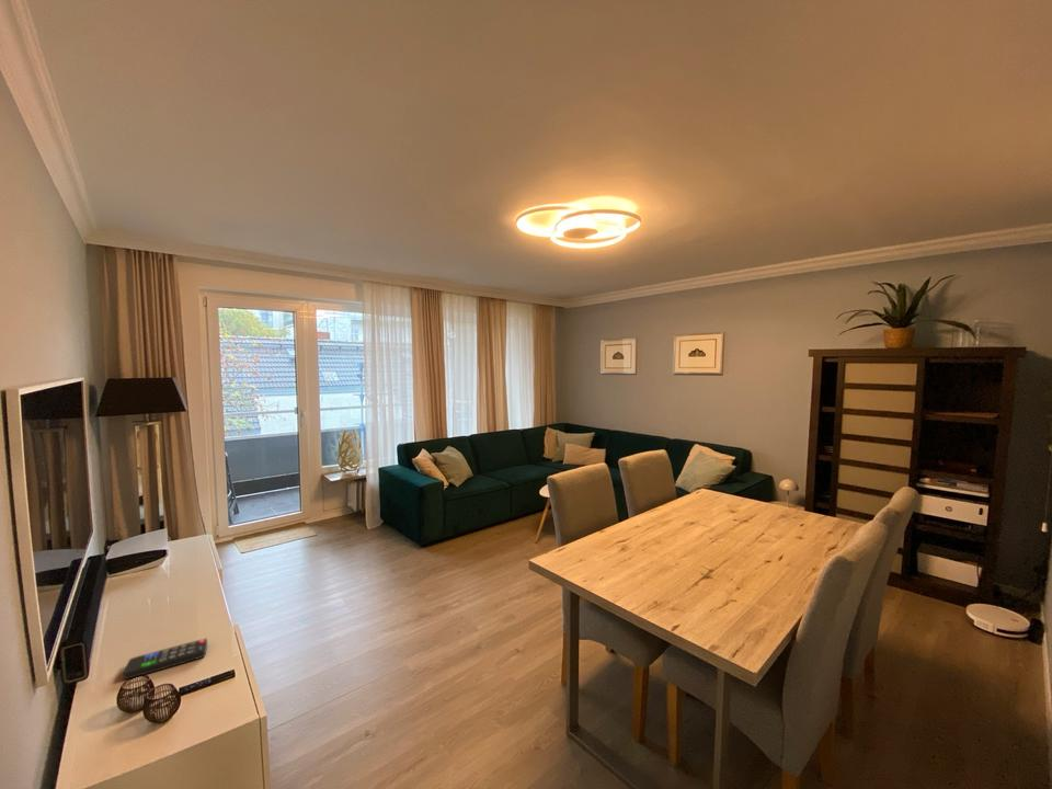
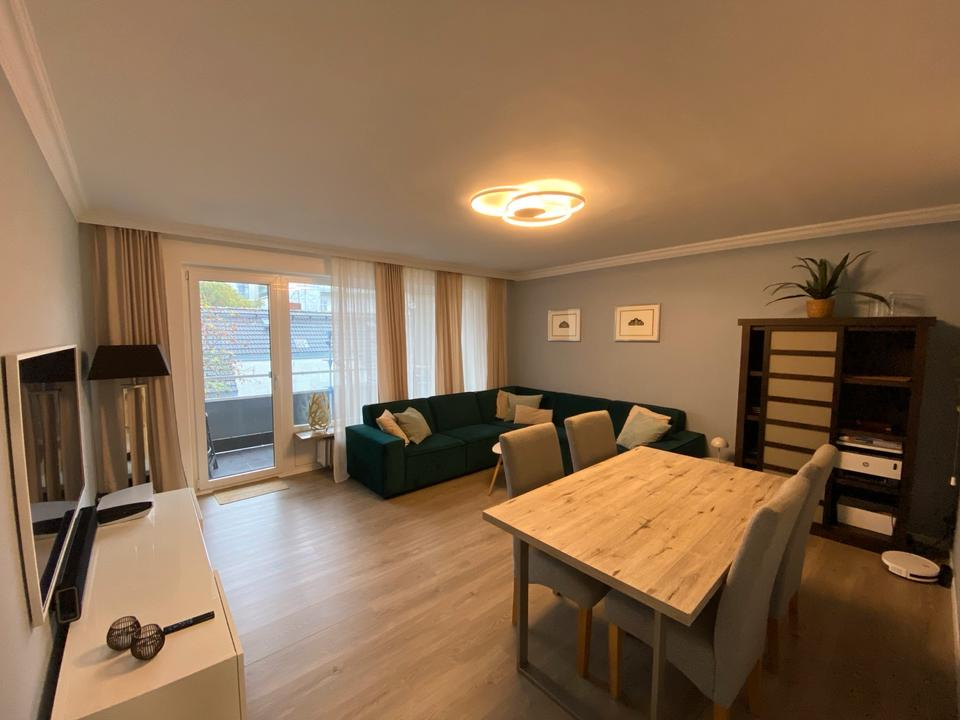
- remote control [123,638,208,681]
